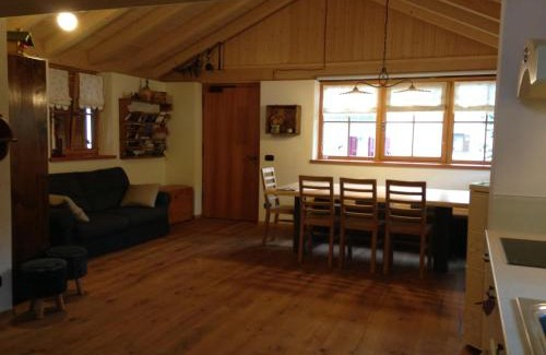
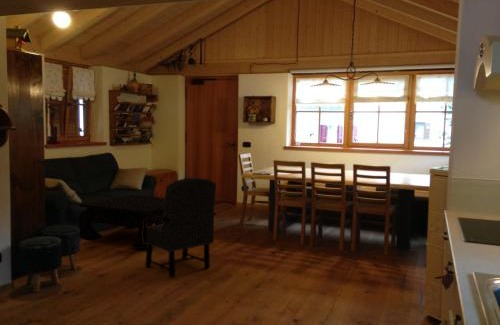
+ armchair [142,177,217,278]
+ coffee table [78,194,165,250]
